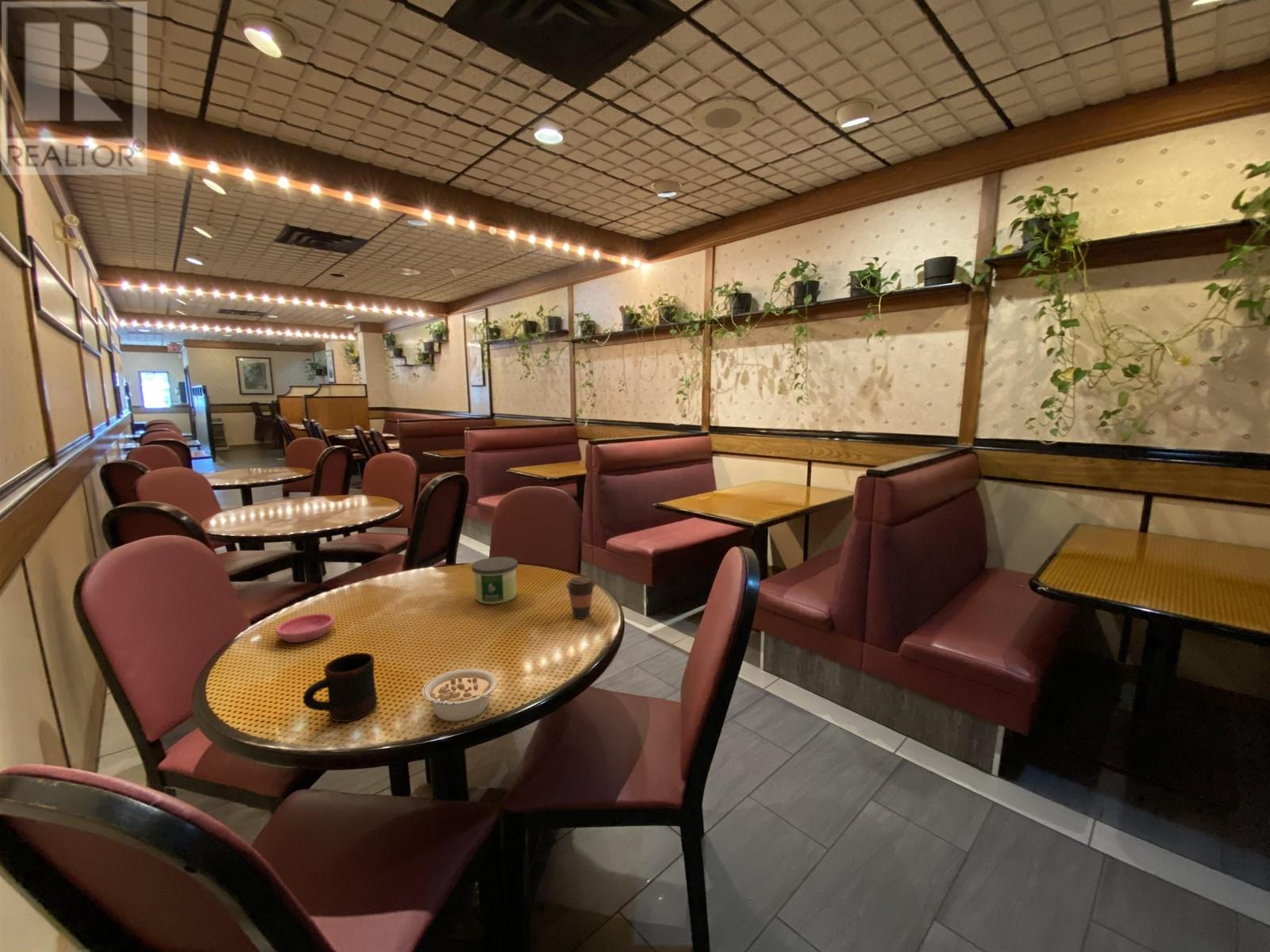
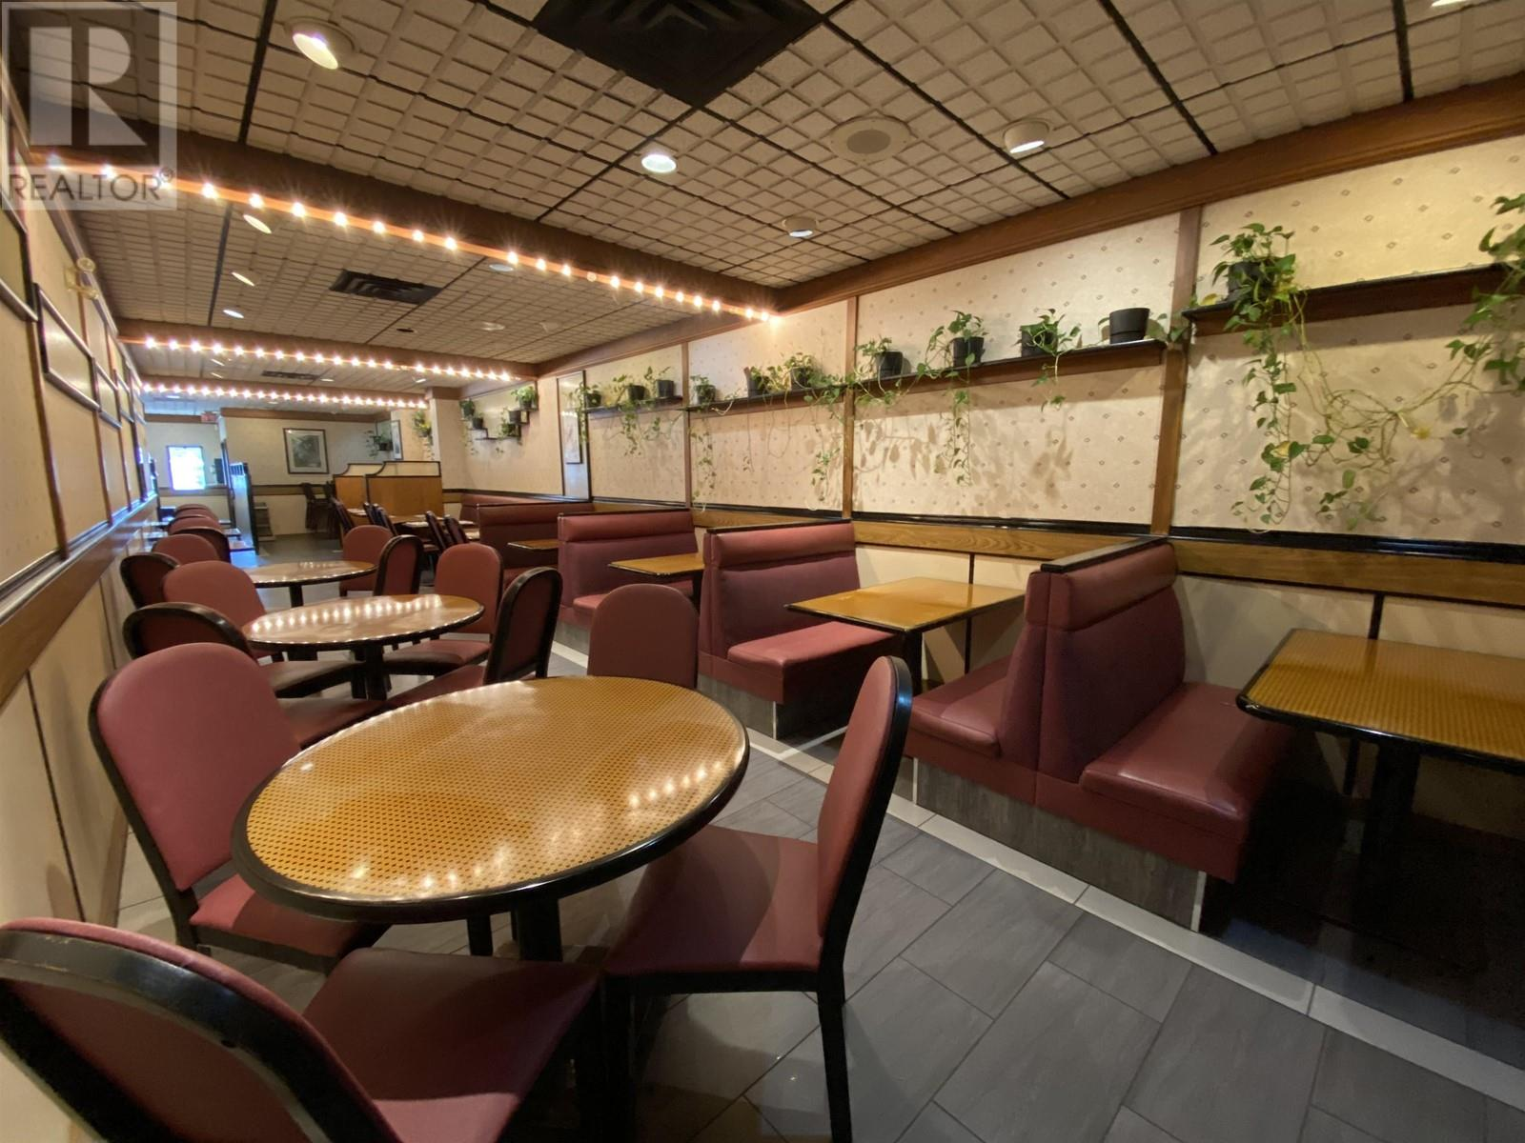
- mug [302,652,378,723]
- saucer [275,612,335,643]
- candle [471,556,518,605]
- legume [421,668,498,723]
- coffee cup [565,576,596,620]
